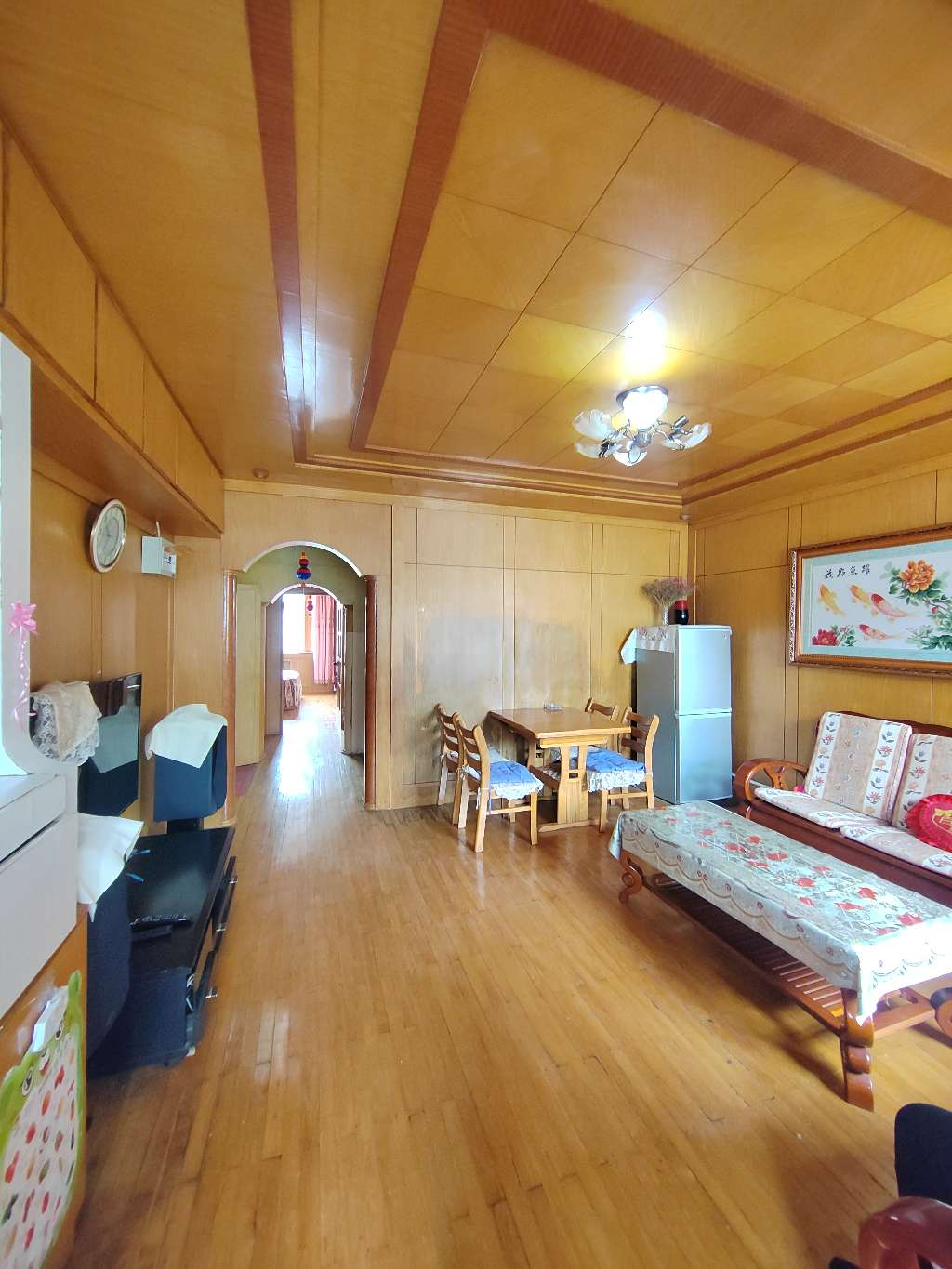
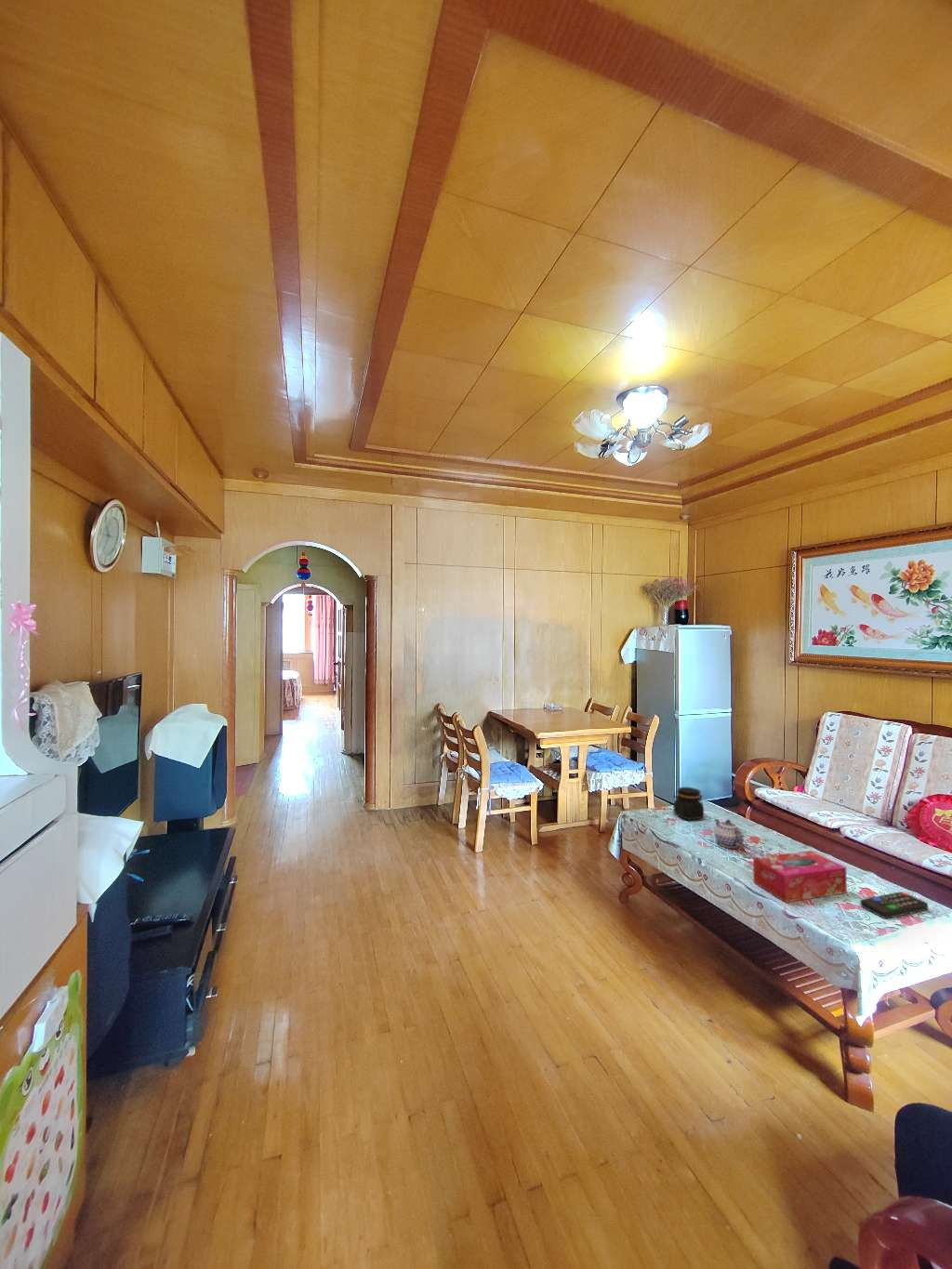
+ jar [672,787,705,820]
+ remote control [859,891,929,919]
+ teapot [713,818,745,849]
+ tissue box [752,850,848,904]
